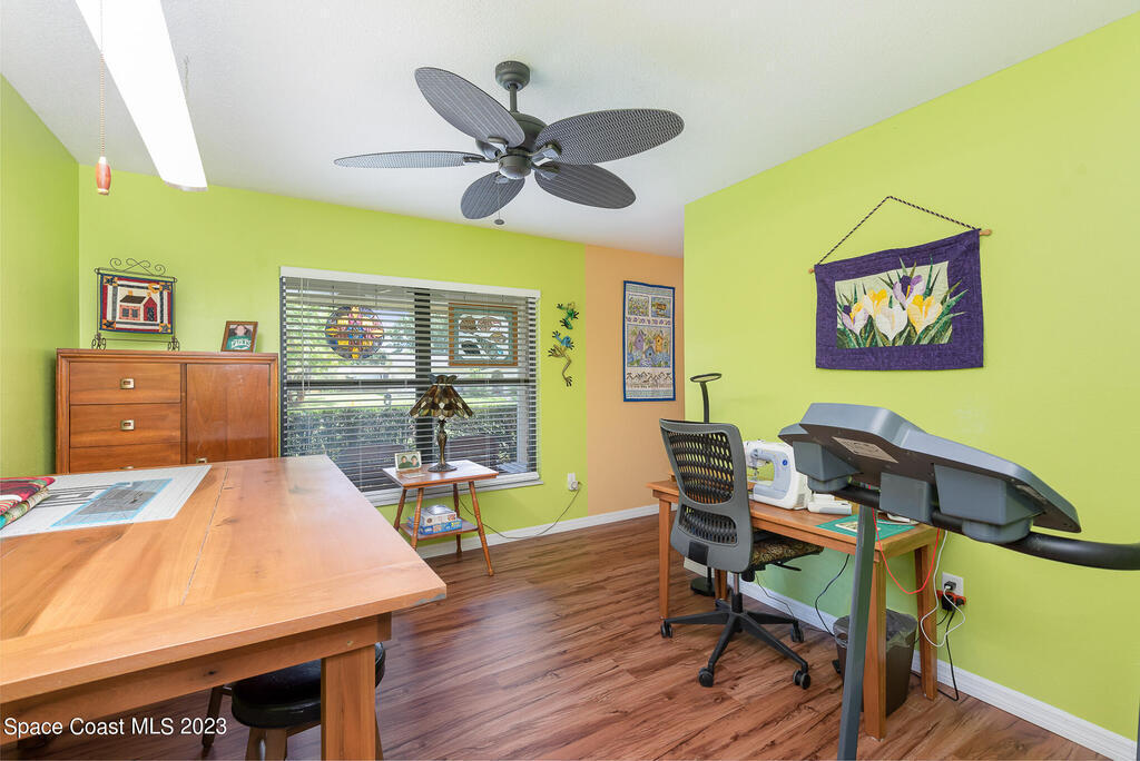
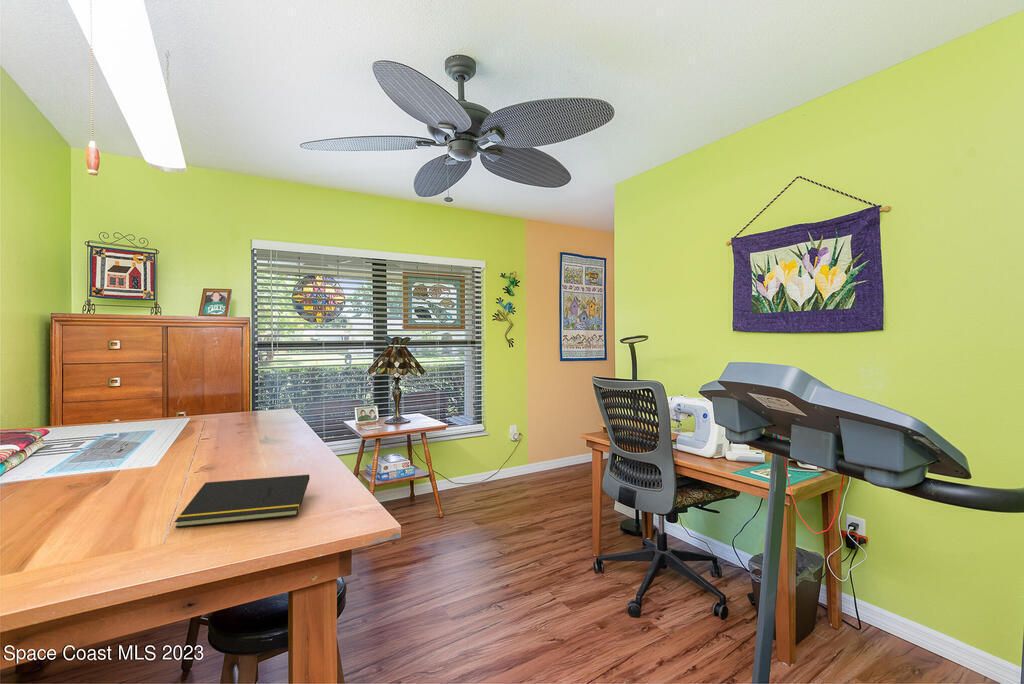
+ notepad [174,474,310,529]
